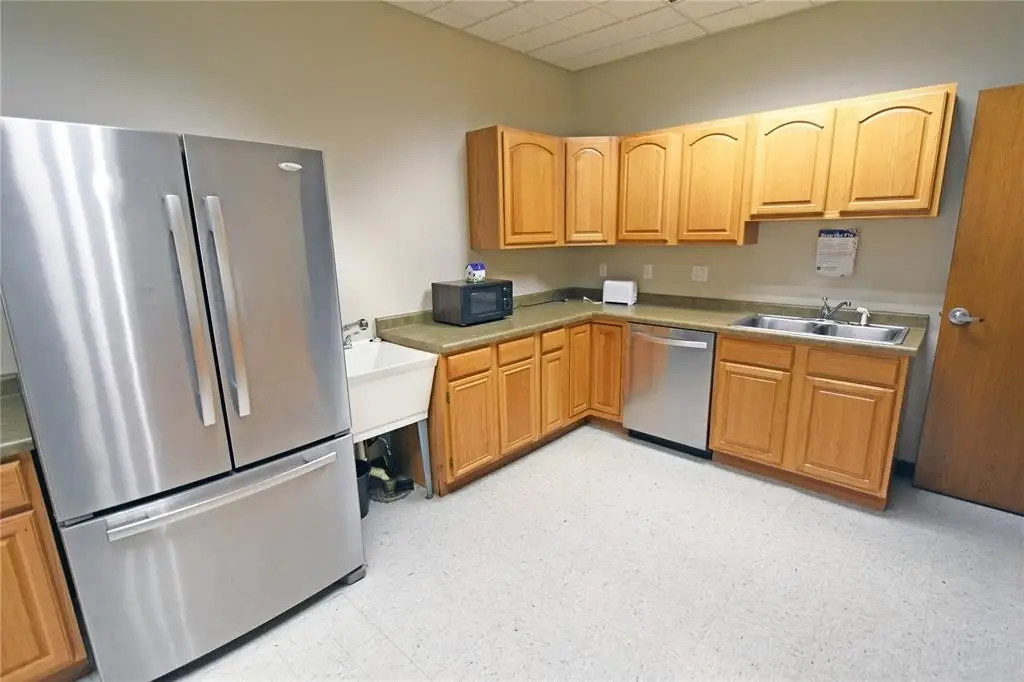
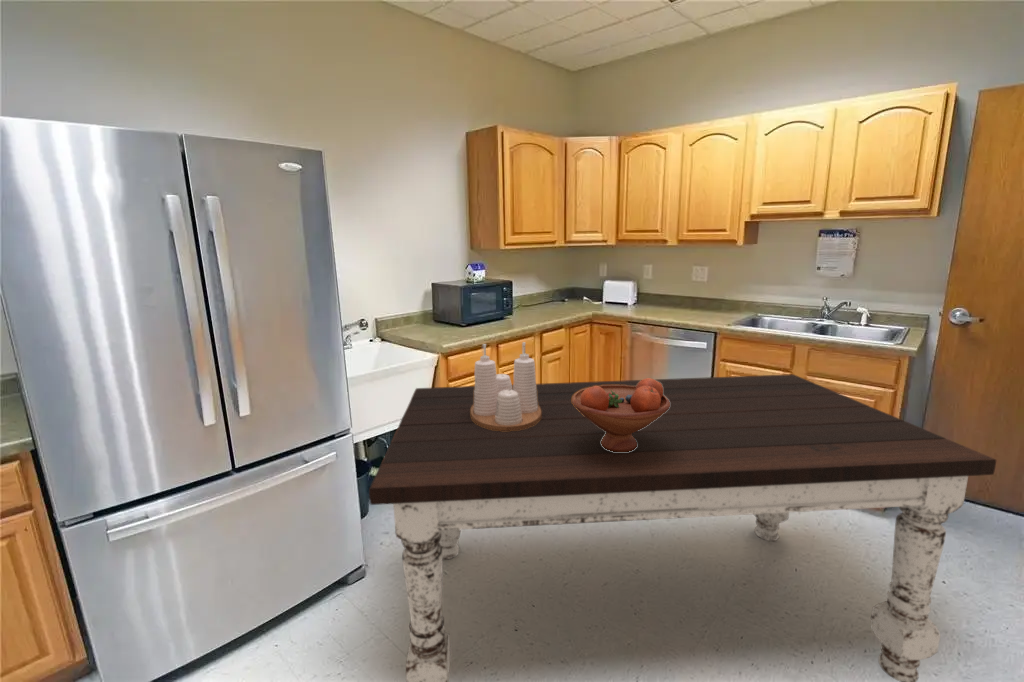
+ dining table [368,373,997,682]
+ condiment set [471,341,541,431]
+ fruit bowl [572,377,670,452]
